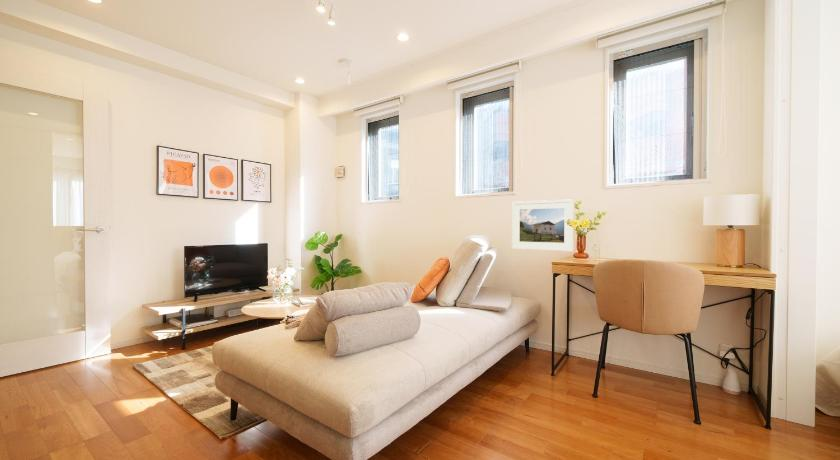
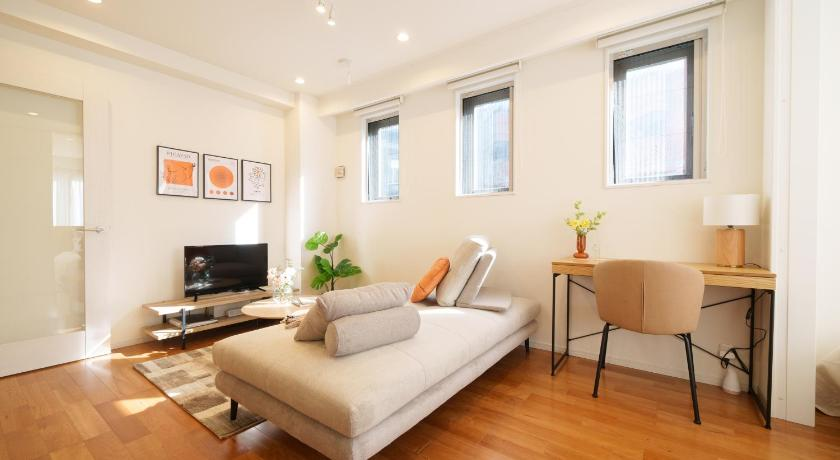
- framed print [511,198,575,252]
